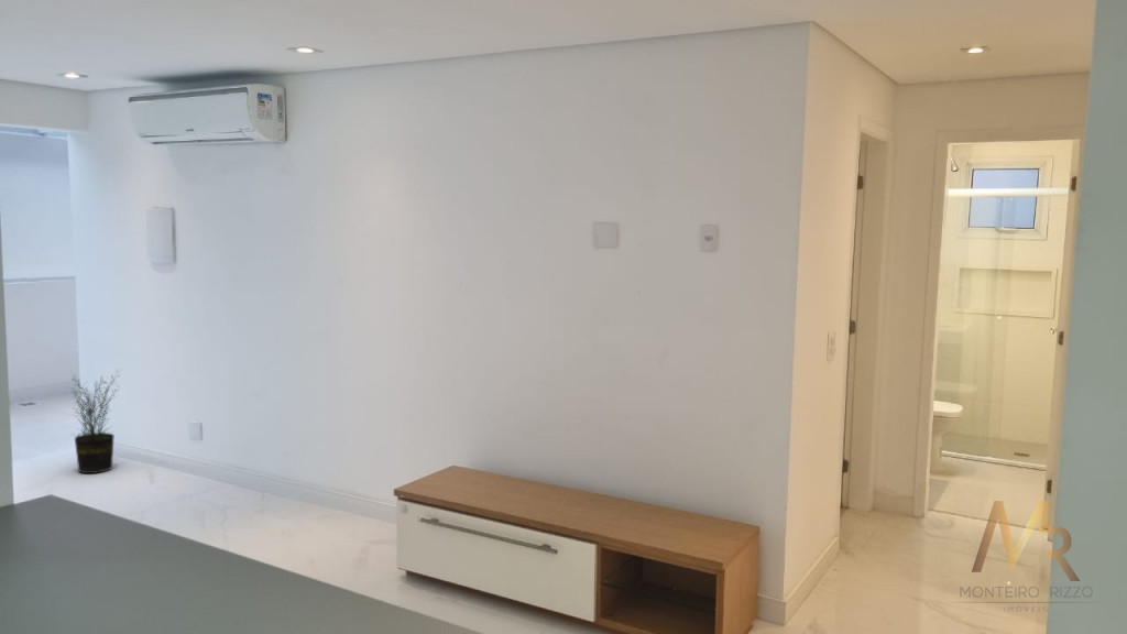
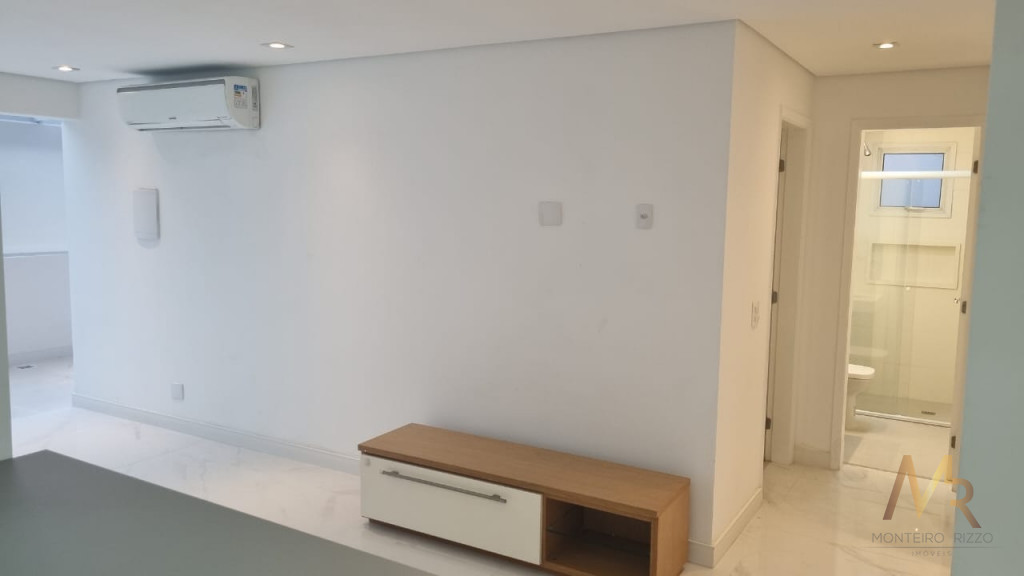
- potted plant [69,368,122,474]
